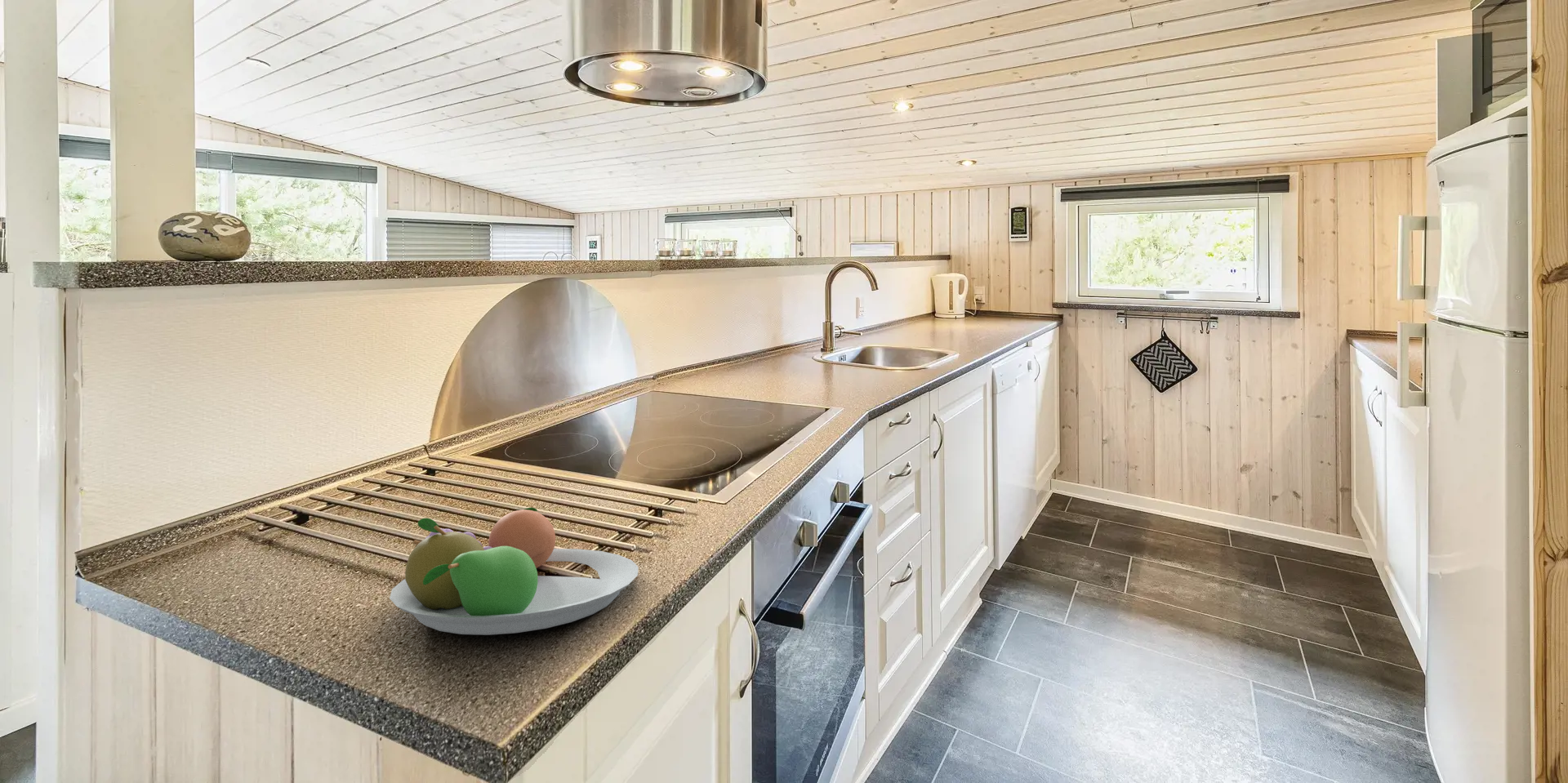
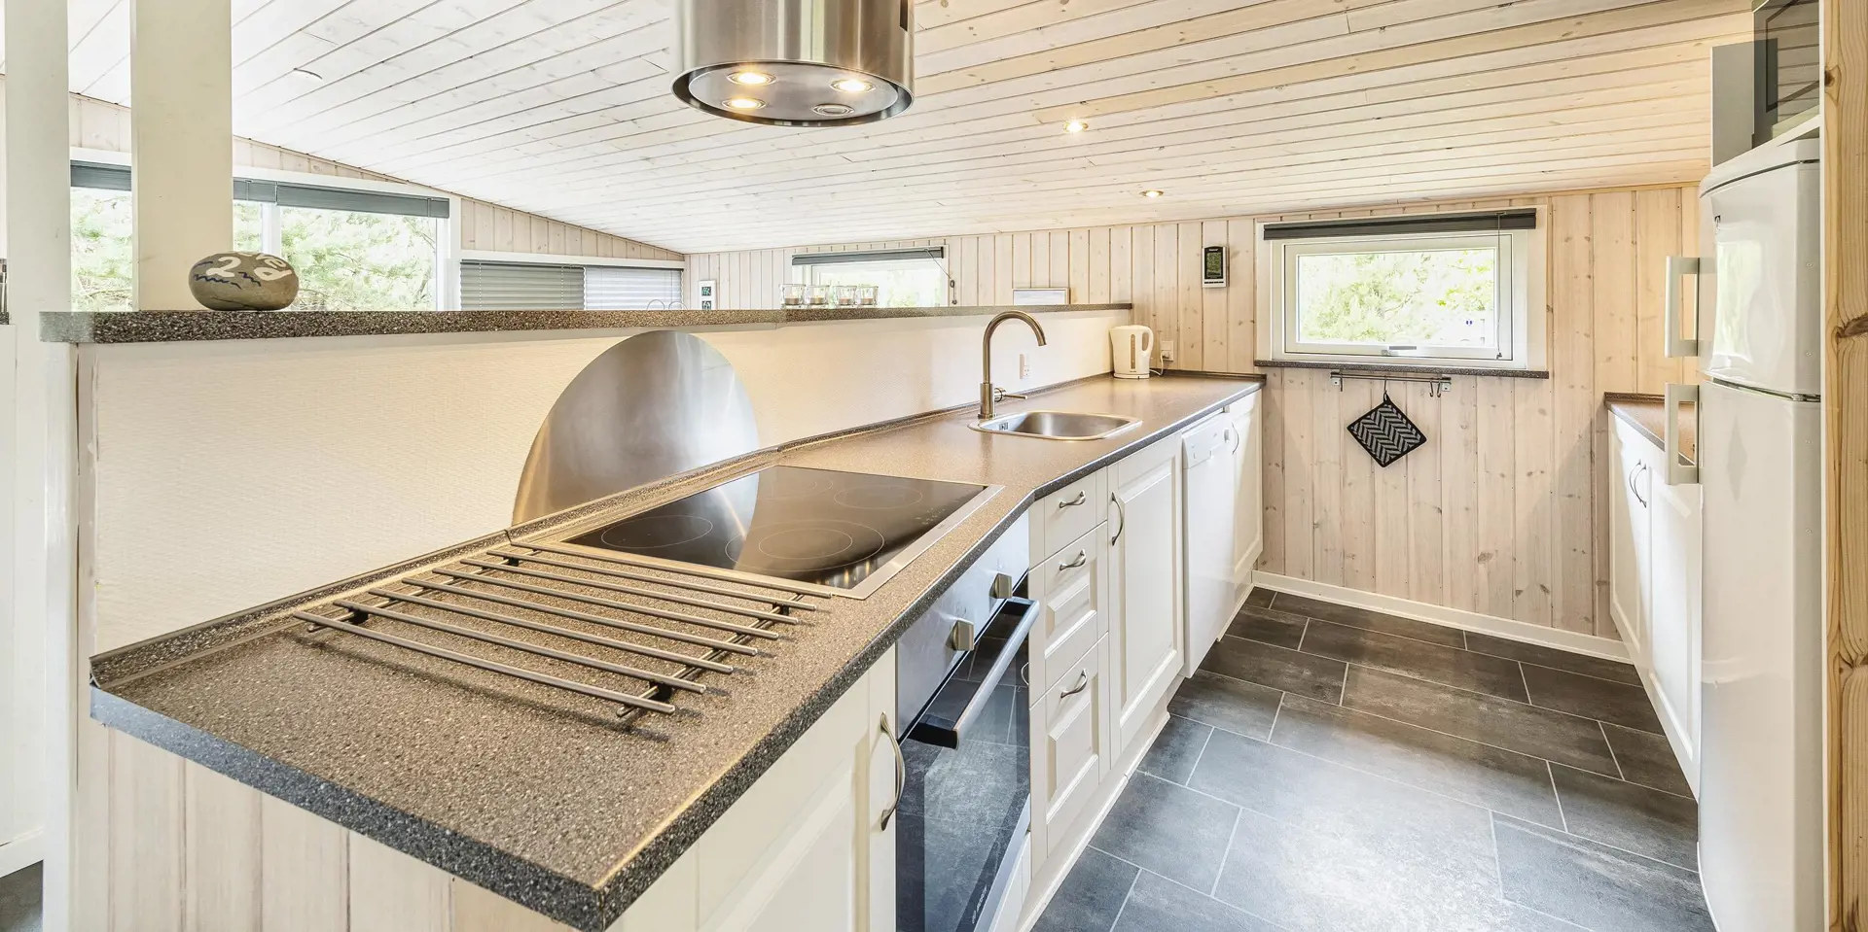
- fruit bowl [389,507,639,636]
